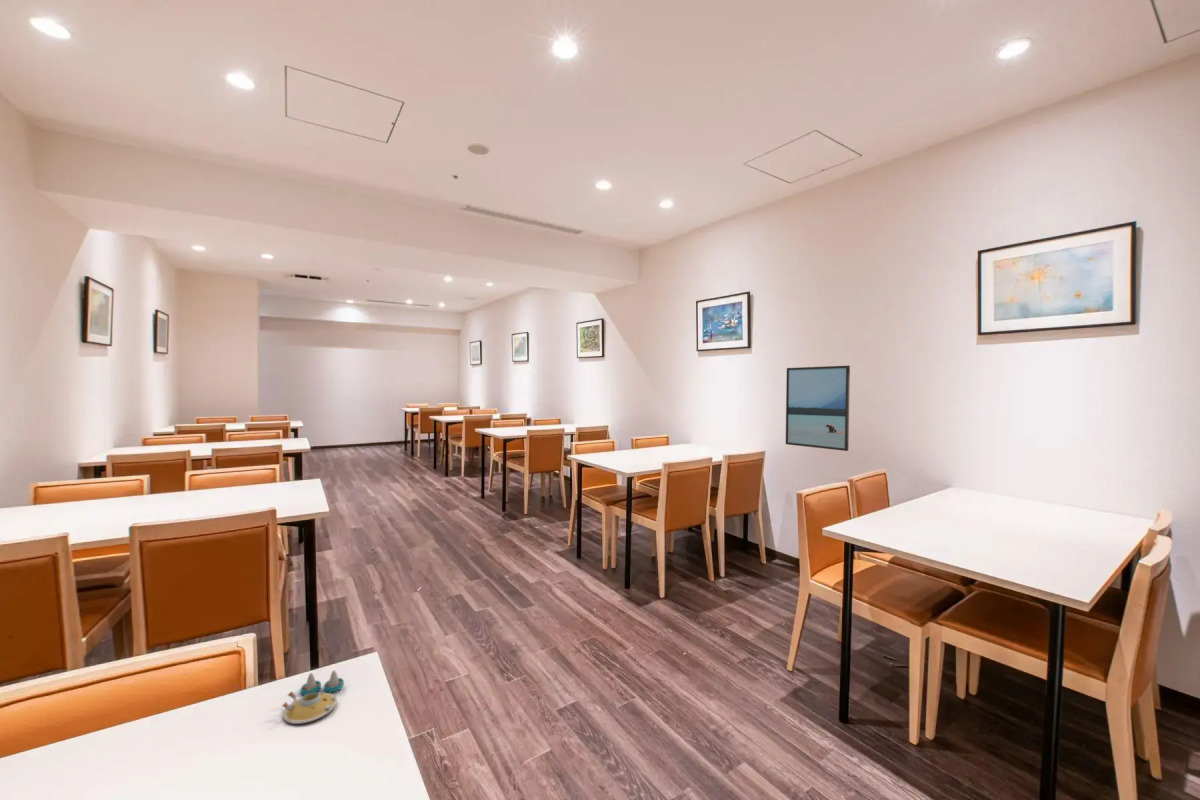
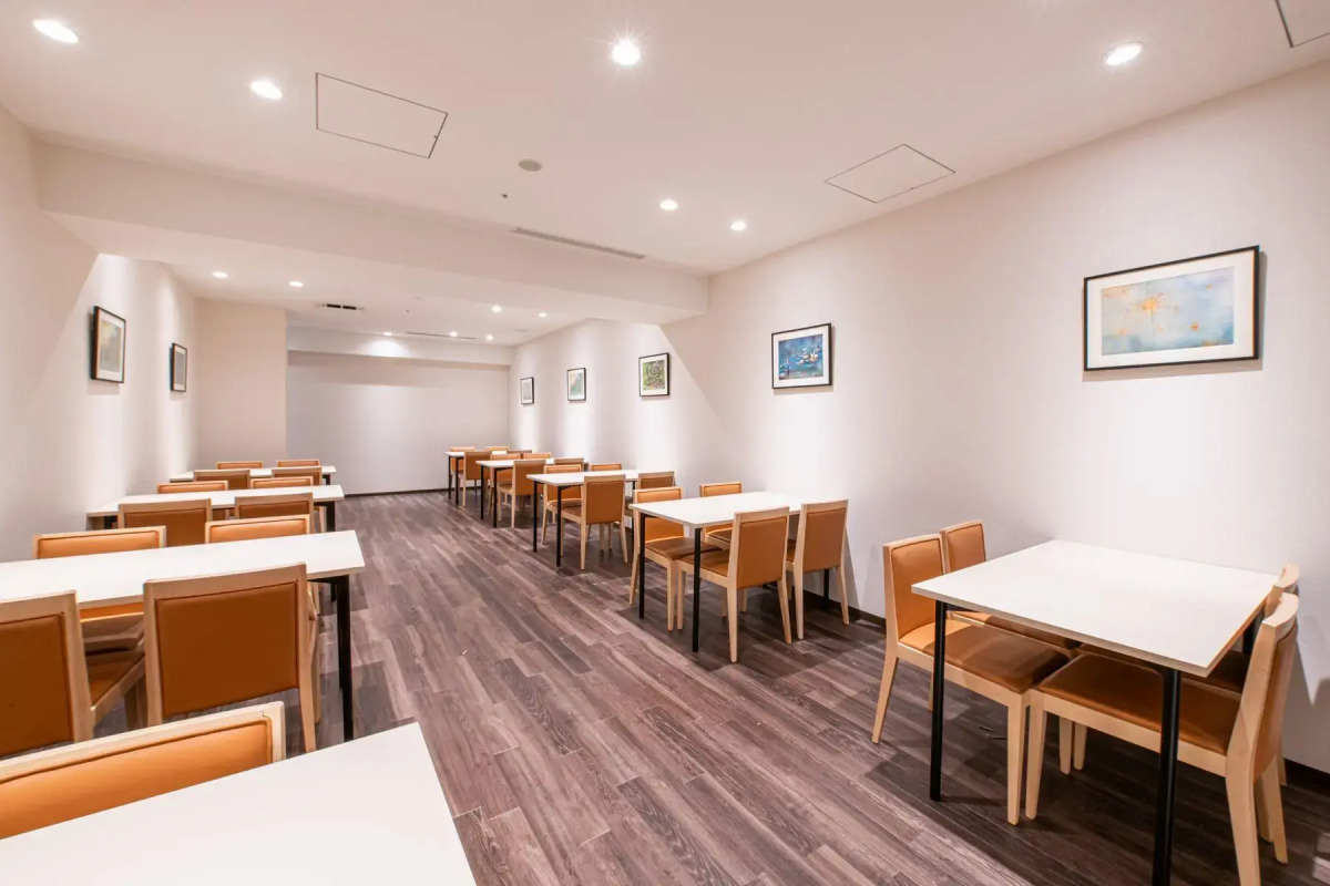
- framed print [785,365,851,452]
- salt and pepper shaker set [281,669,345,725]
